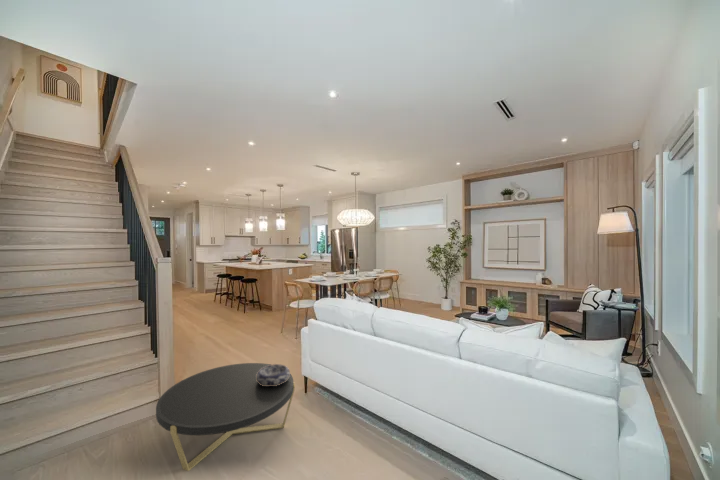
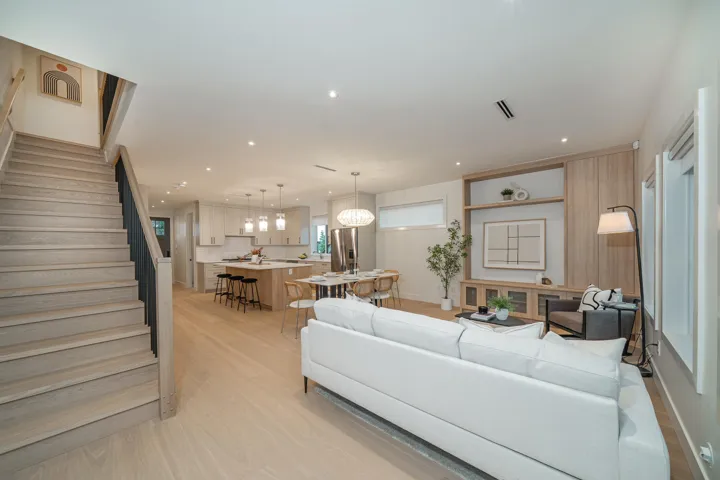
- coffee table [155,362,296,472]
- decorative bowl [256,363,291,386]
